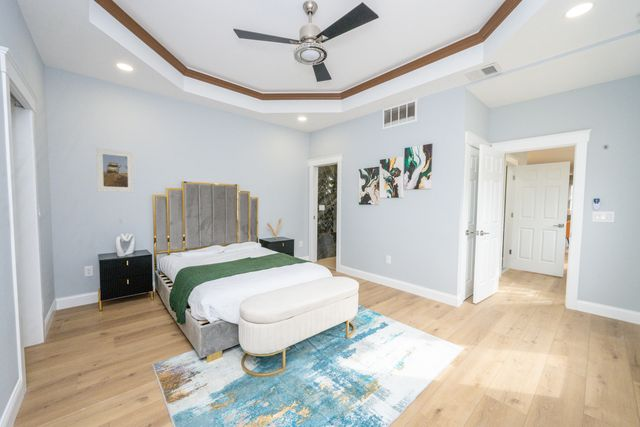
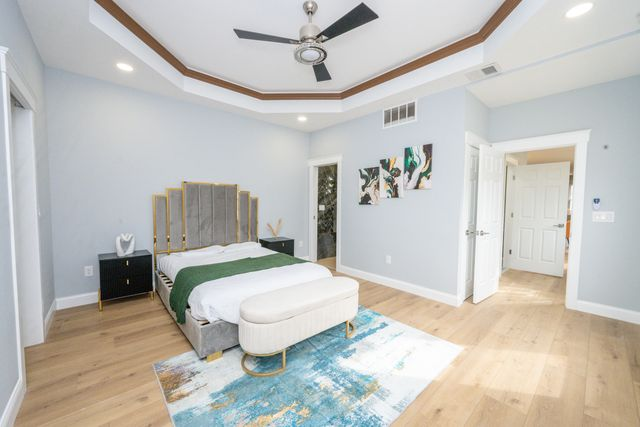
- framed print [95,147,135,193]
